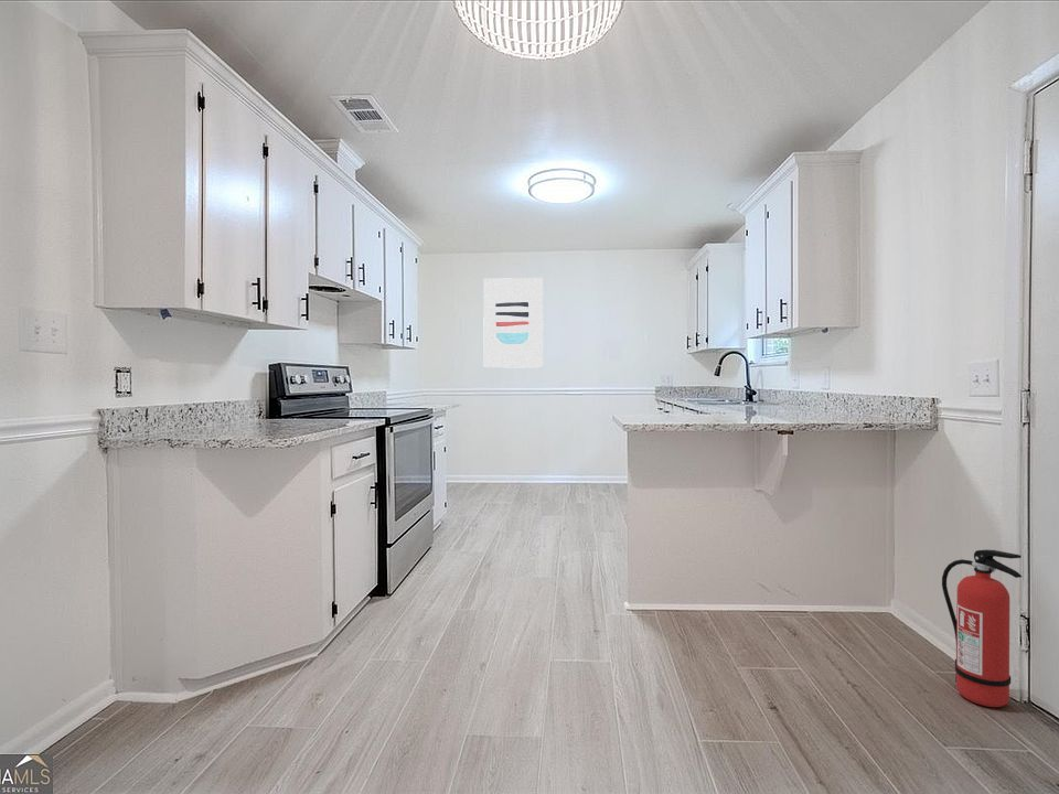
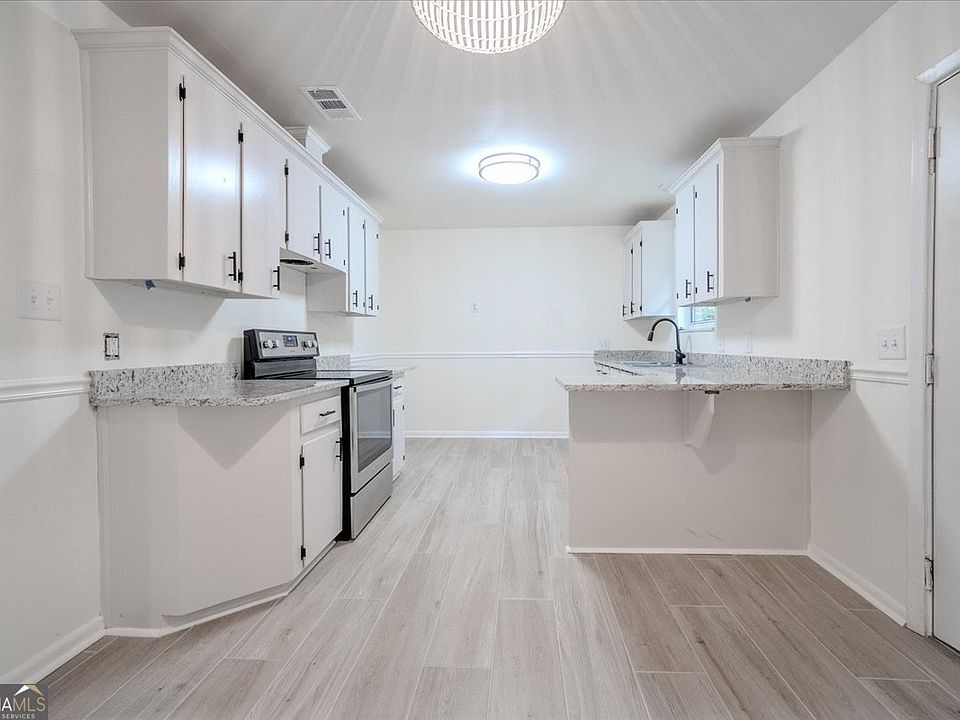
- fire extinguisher [941,548,1023,708]
- wall art [482,277,544,369]
